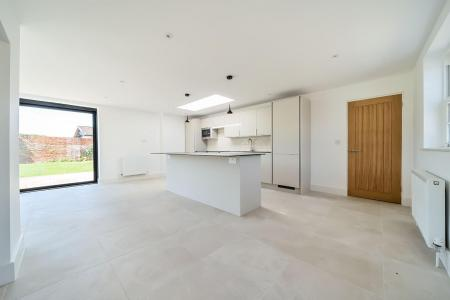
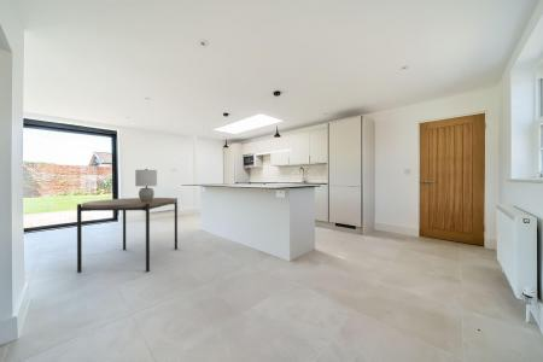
+ dining table [76,197,179,274]
+ lamp [134,168,158,202]
